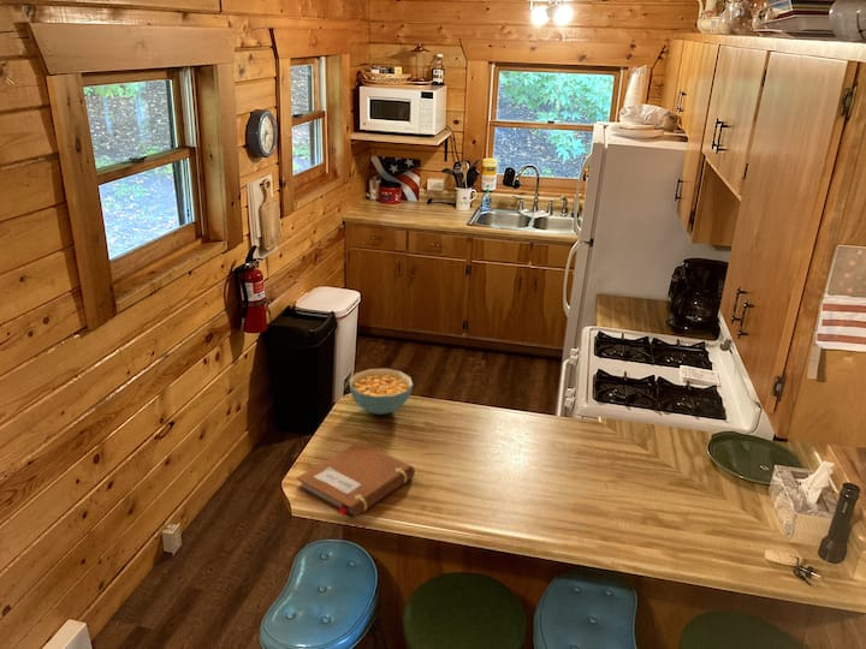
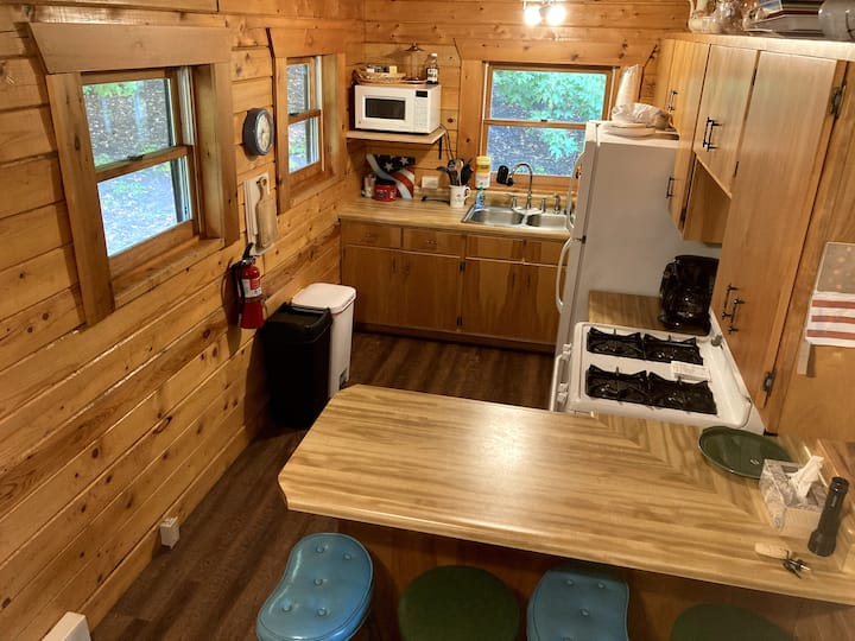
- notebook [296,440,416,520]
- cereal bowl [348,368,414,416]
